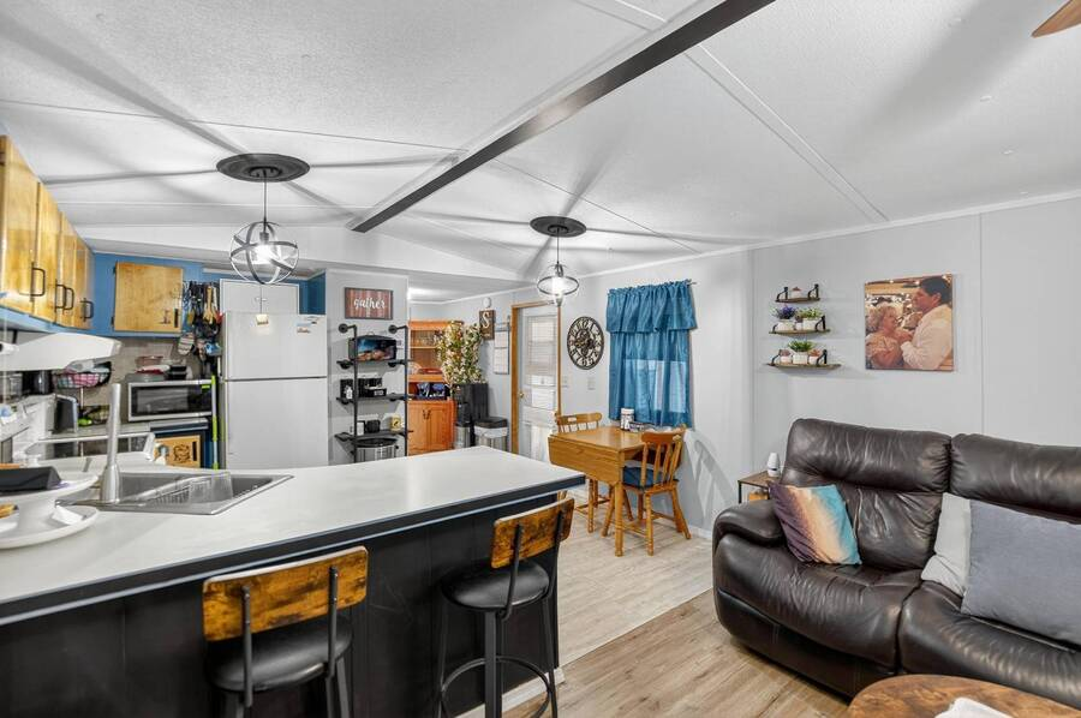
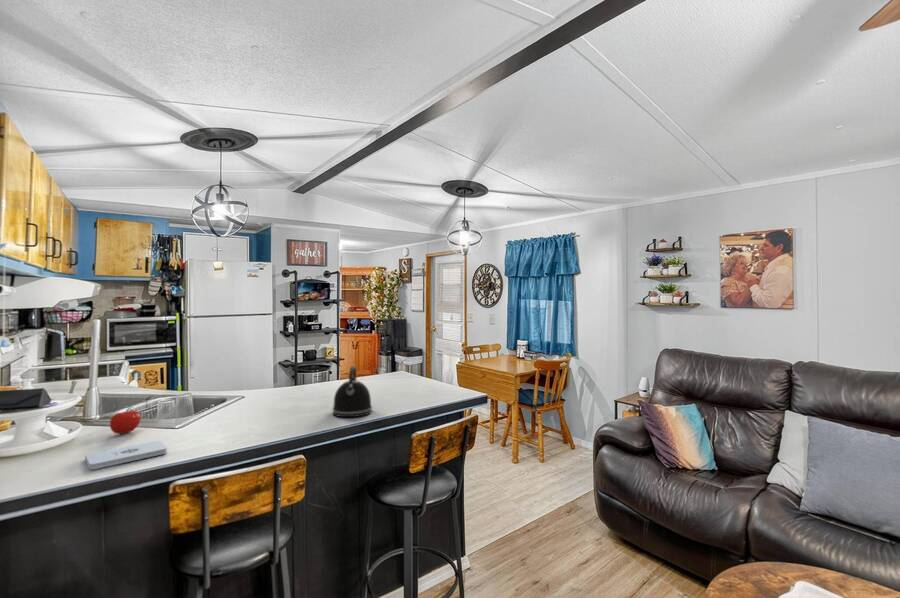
+ fruit [109,407,142,435]
+ kettle [331,364,373,418]
+ notepad [84,439,168,470]
